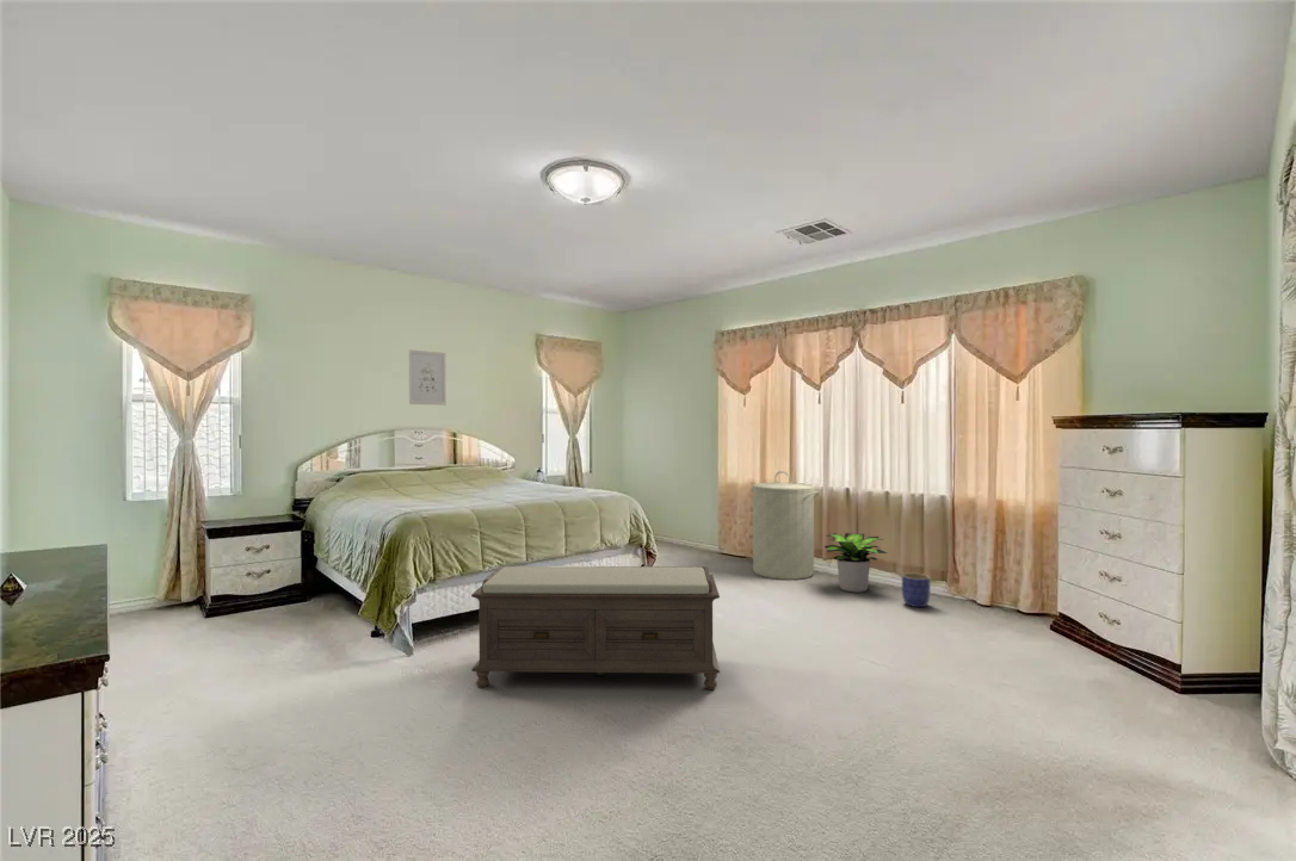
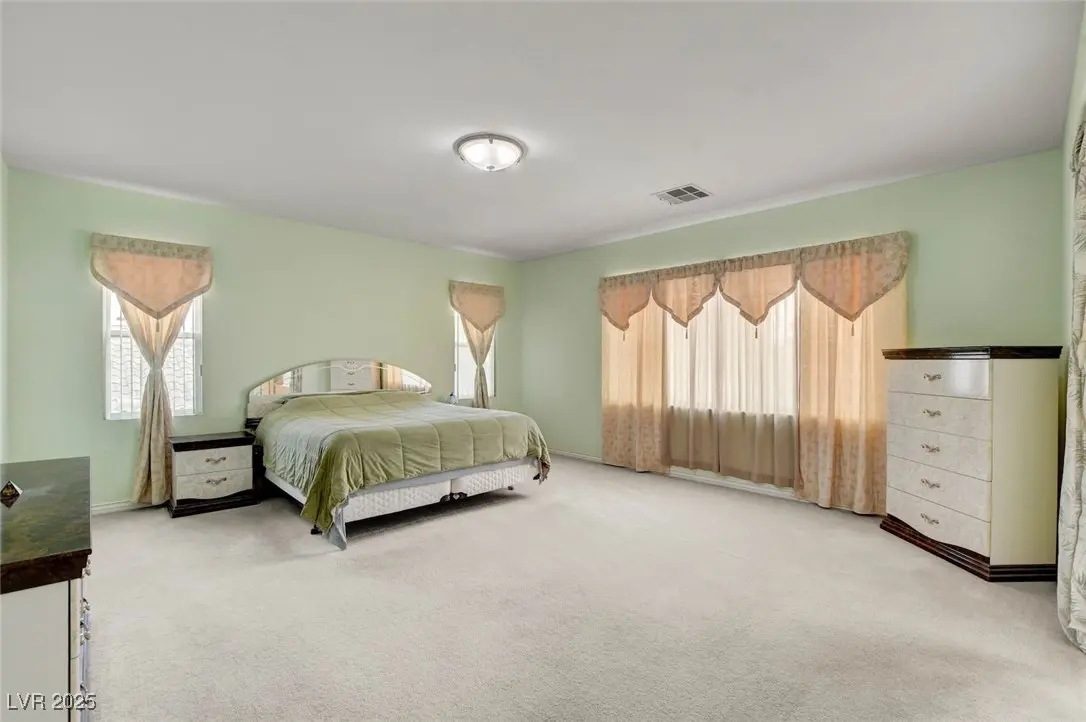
- bench [470,565,721,690]
- laundry hamper [749,470,820,581]
- potted plant [823,532,888,594]
- wall art [408,348,448,407]
- planter [901,571,932,608]
